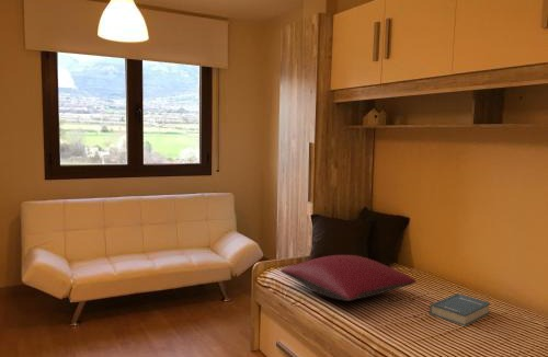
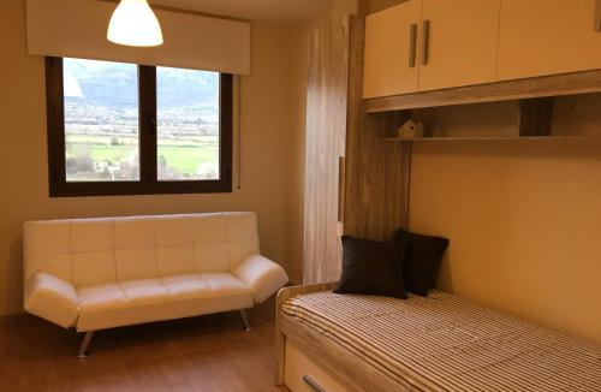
- hardback book [429,292,491,327]
- pillow [279,254,418,302]
